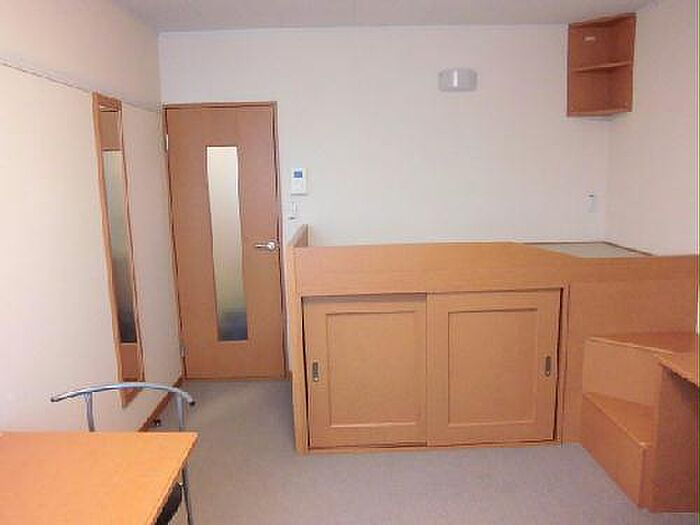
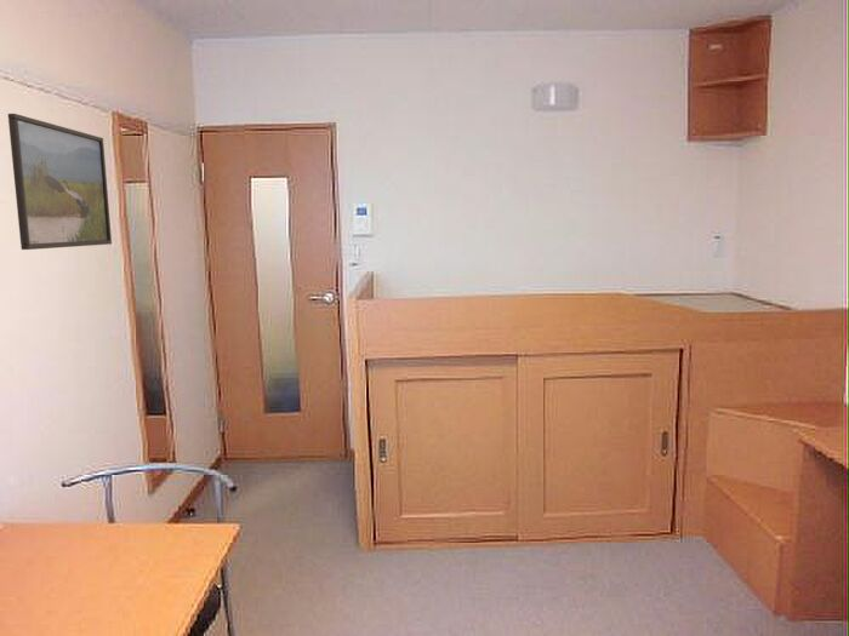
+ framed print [7,113,113,251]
